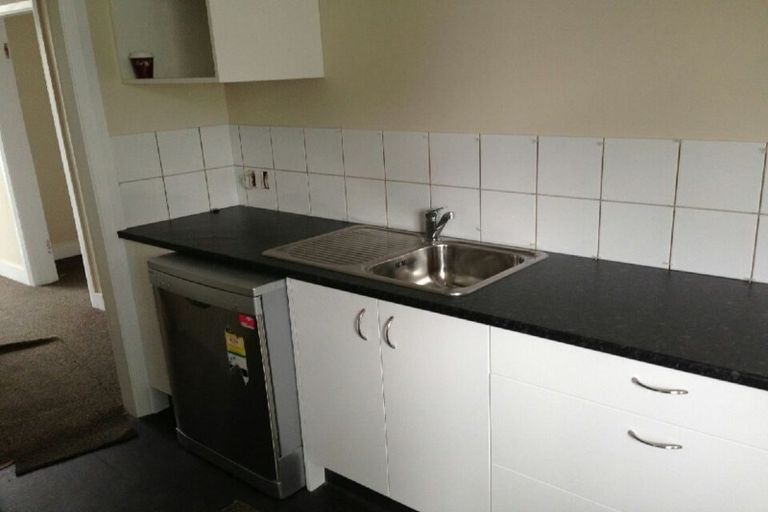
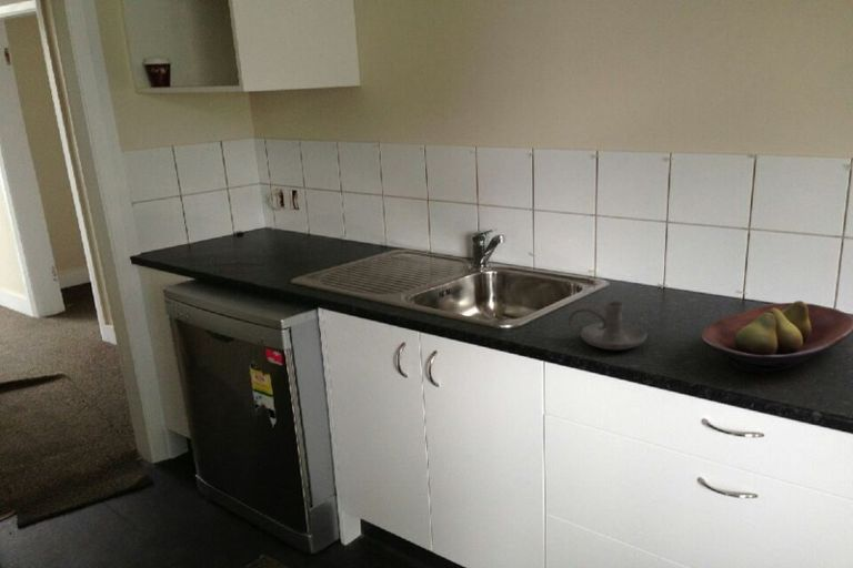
+ candle holder [568,300,648,351]
+ fruit bowl [700,300,853,374]
